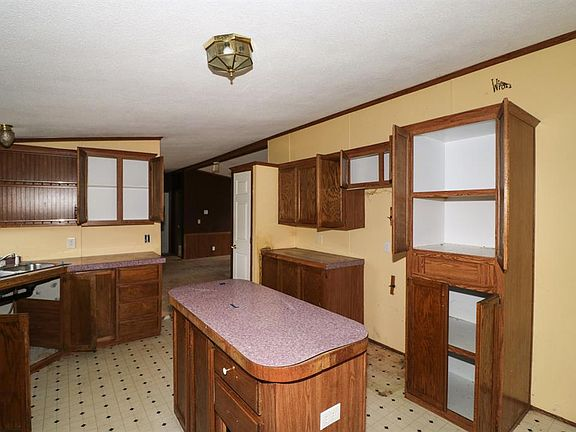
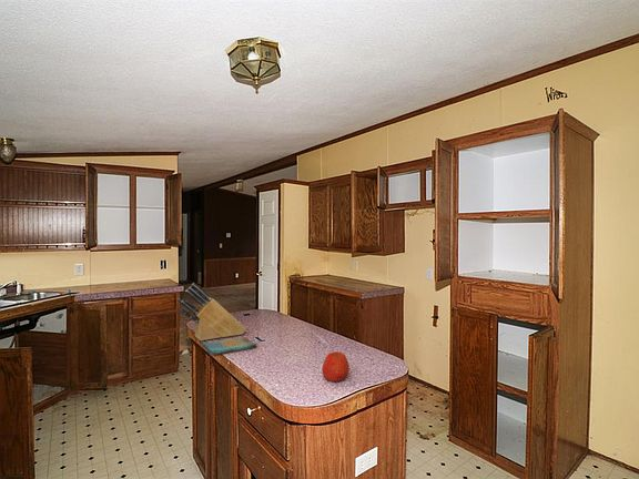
+ apple [322,350,351,383]
+ knife block [176,282,247,342]
+ dish towel [201,336,257,357]
